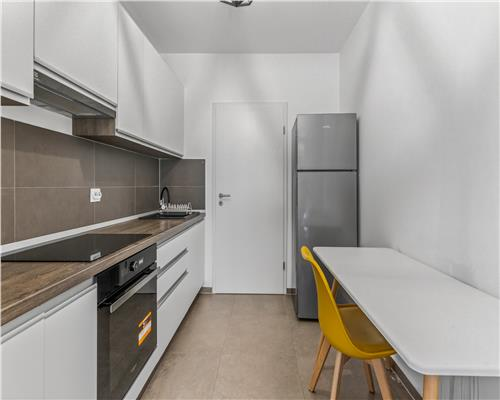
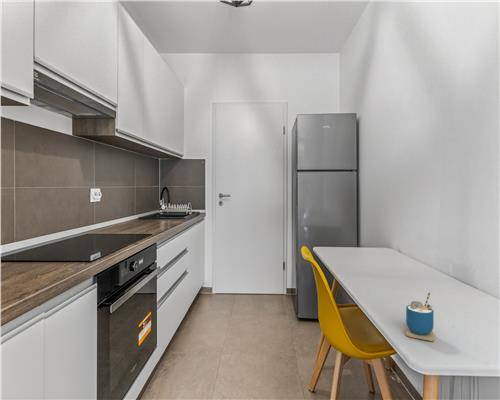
+ cup [405,291,435,342]
